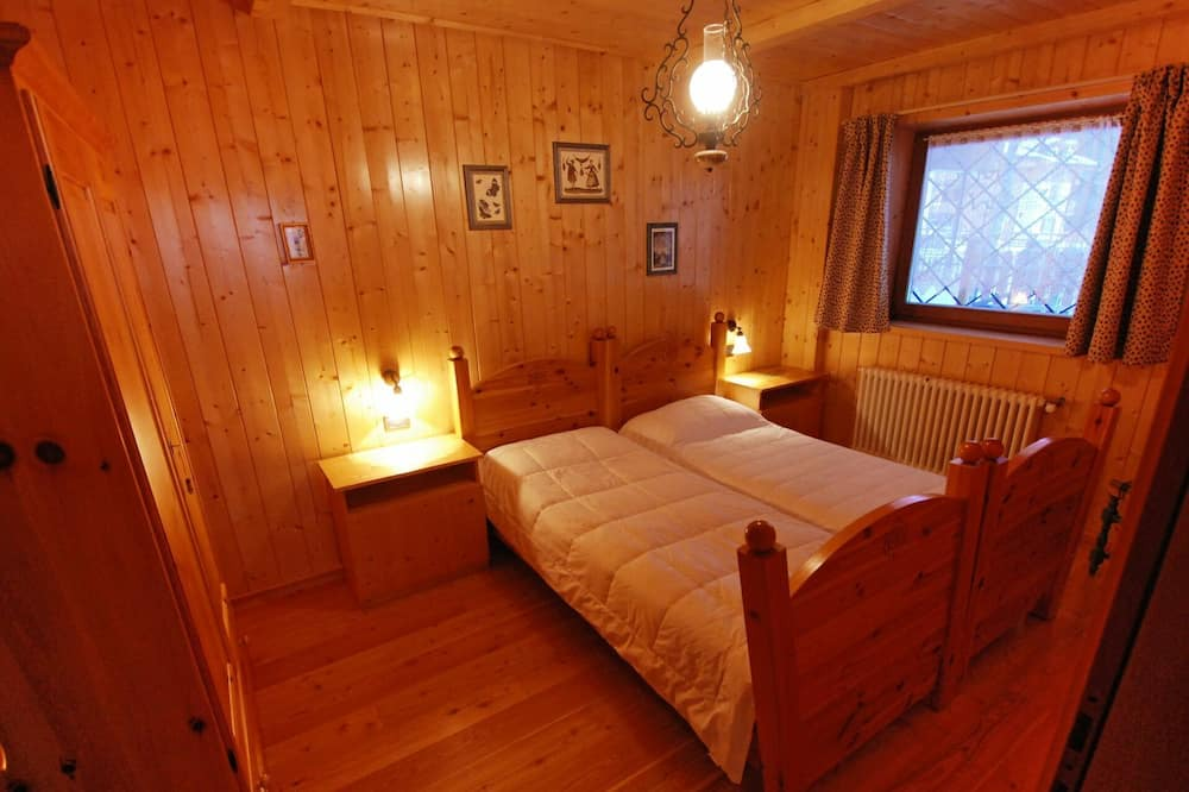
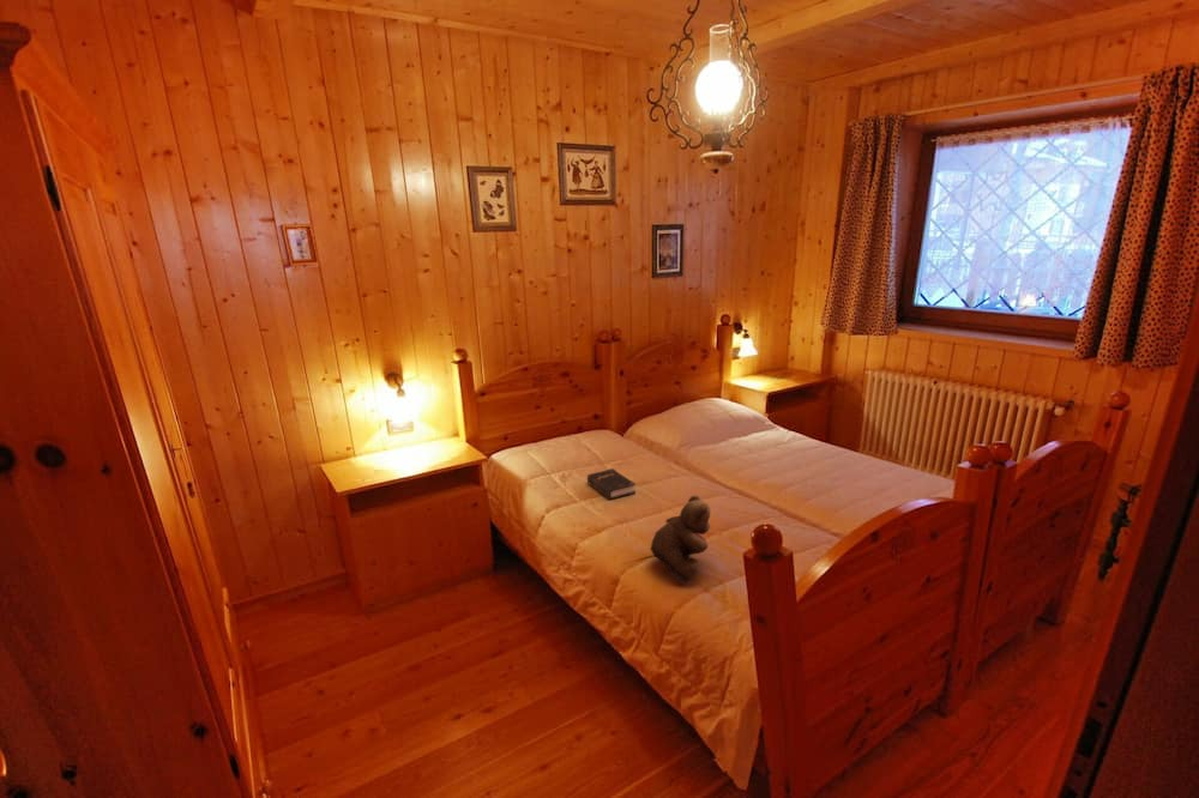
+ hardback book [586,467,637,501]
+ teddy bear [649,494,711,582]
